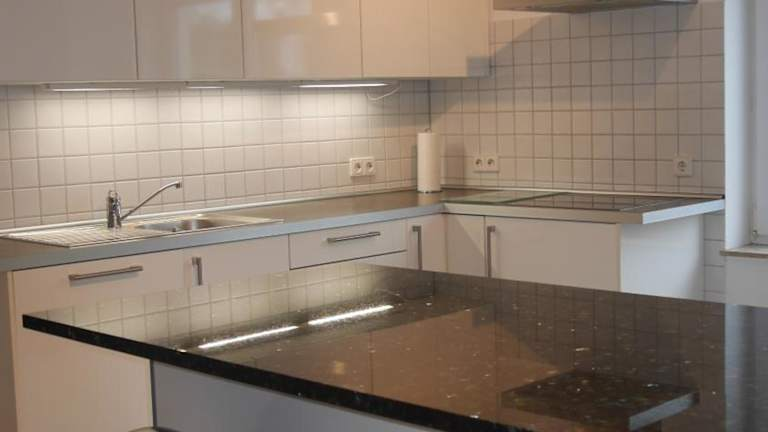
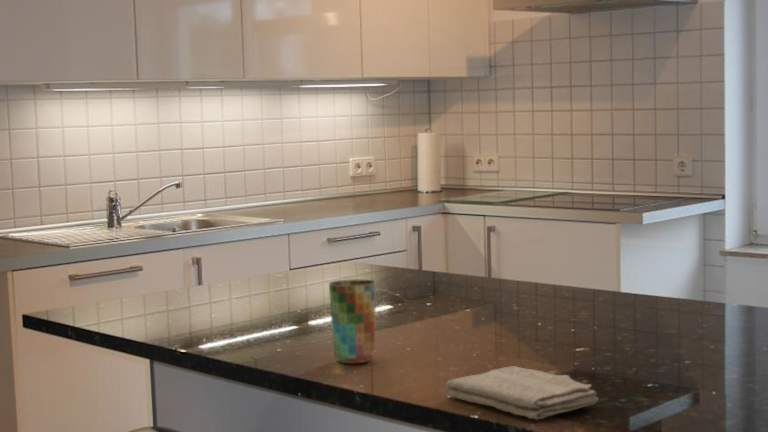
+ cup [328,279,377,365]
+ washcloth [443,365,600,421]
